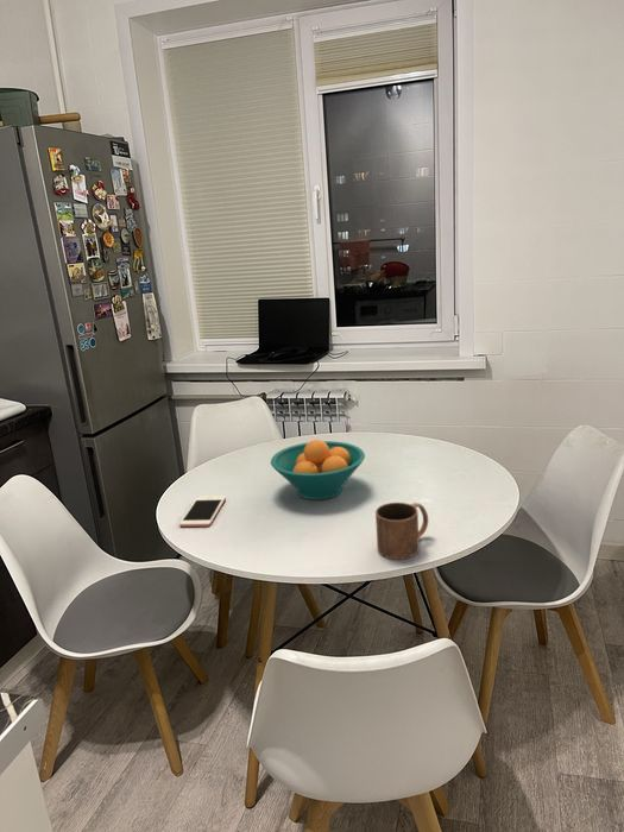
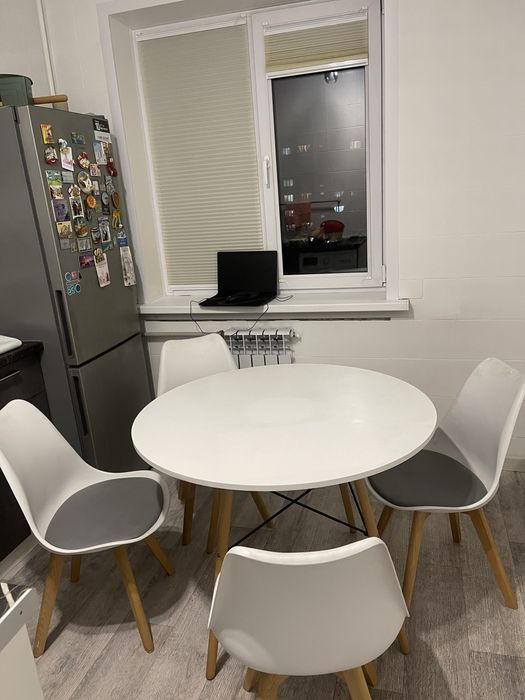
- mug [374,502,429,561]
- fruit bowl [270,439,366,500]
- cell phone [178,494,227,528]
